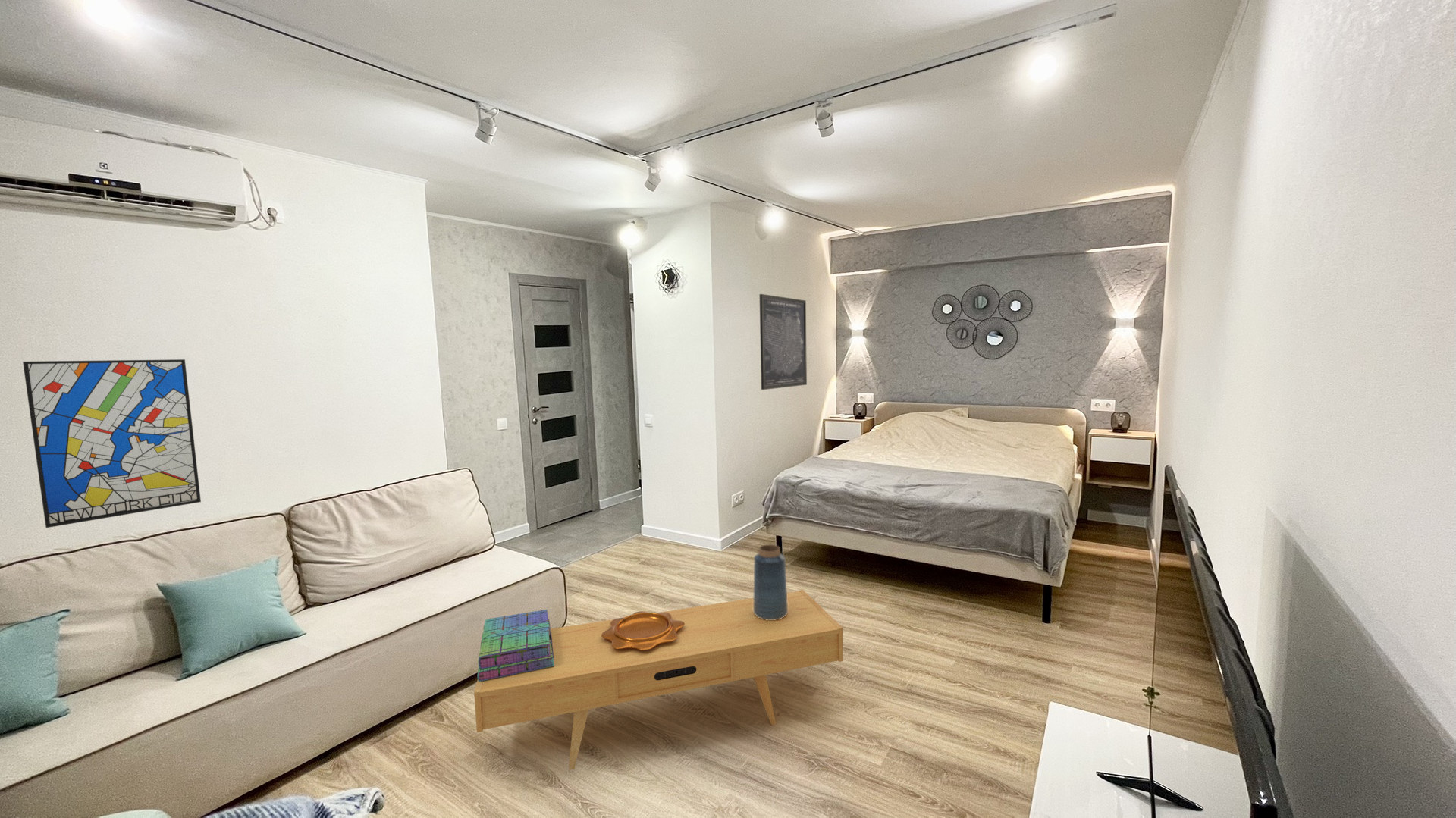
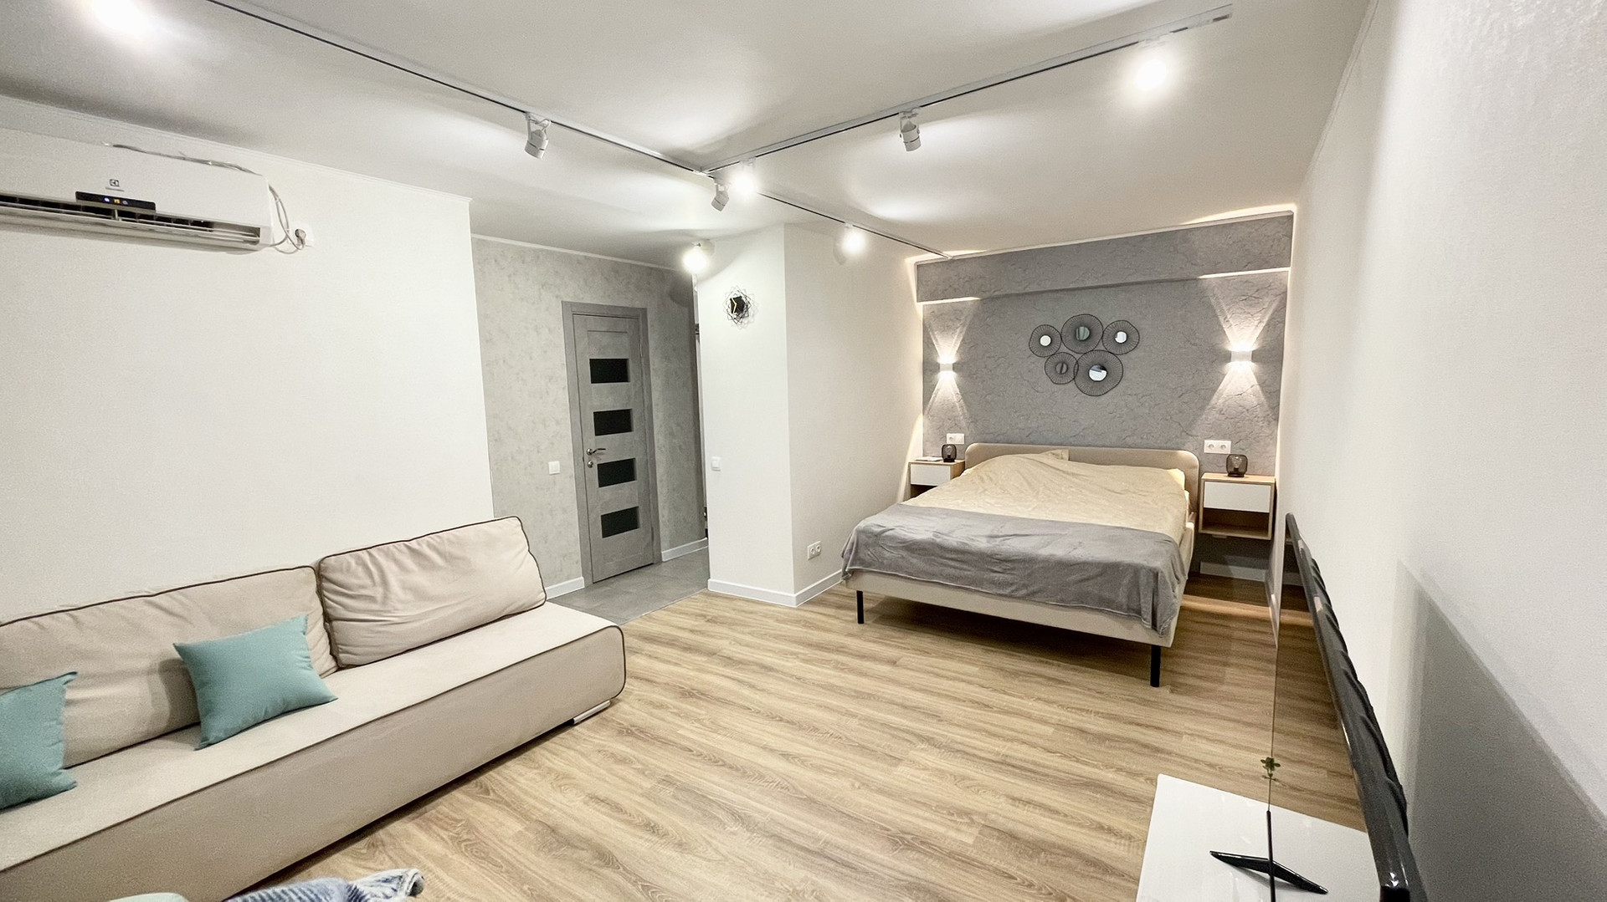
- tv console [473,589,844,771]
- stack of books [476,609,554,682]
- wall art [22,359,202,528]
- wall art [759,293,808,390]
- vase [753,544,788,620]
- decorative bowl [601,610,685,650]
